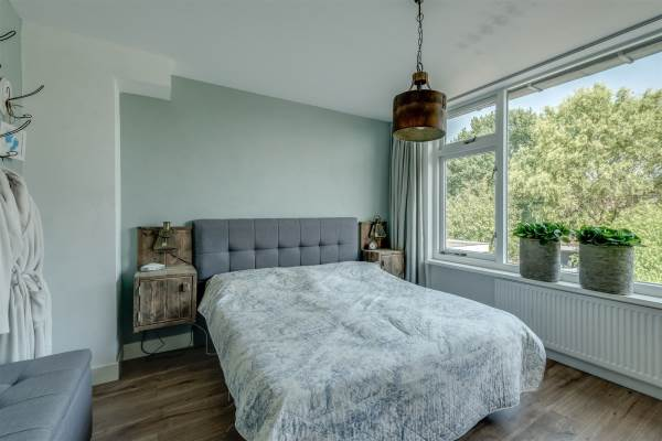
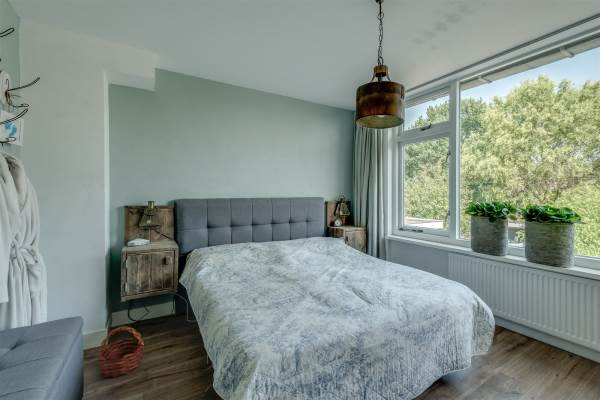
+ basket [97,325,145,378]
